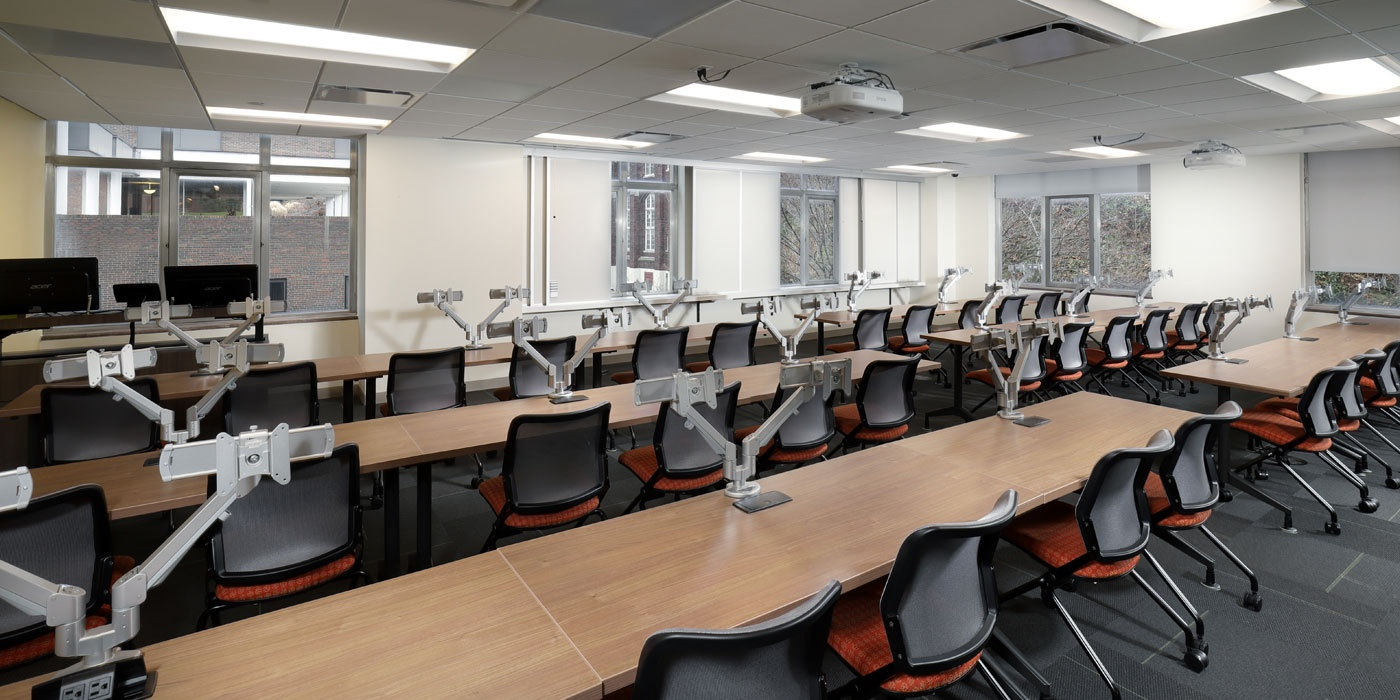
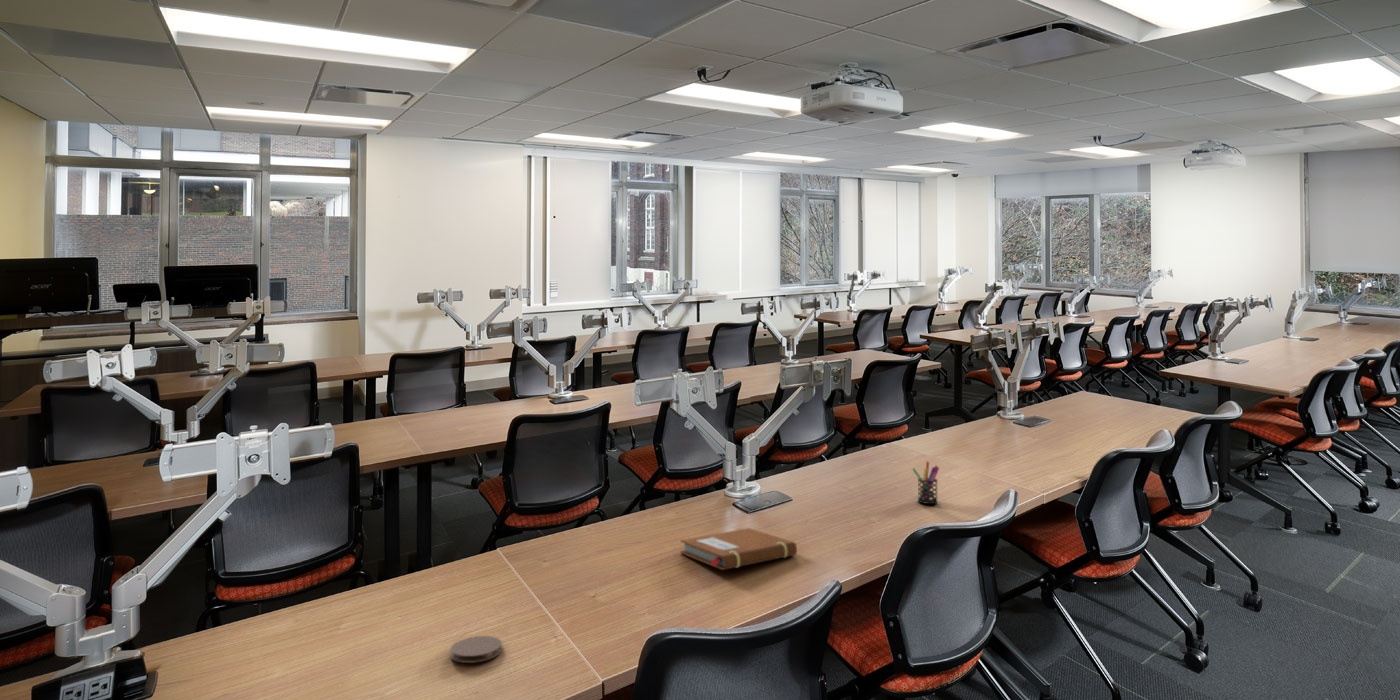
+ pen holder [911,461,940,505]
+ coaster [450,635,503,664]
+ notebook [679,527,798,571]
